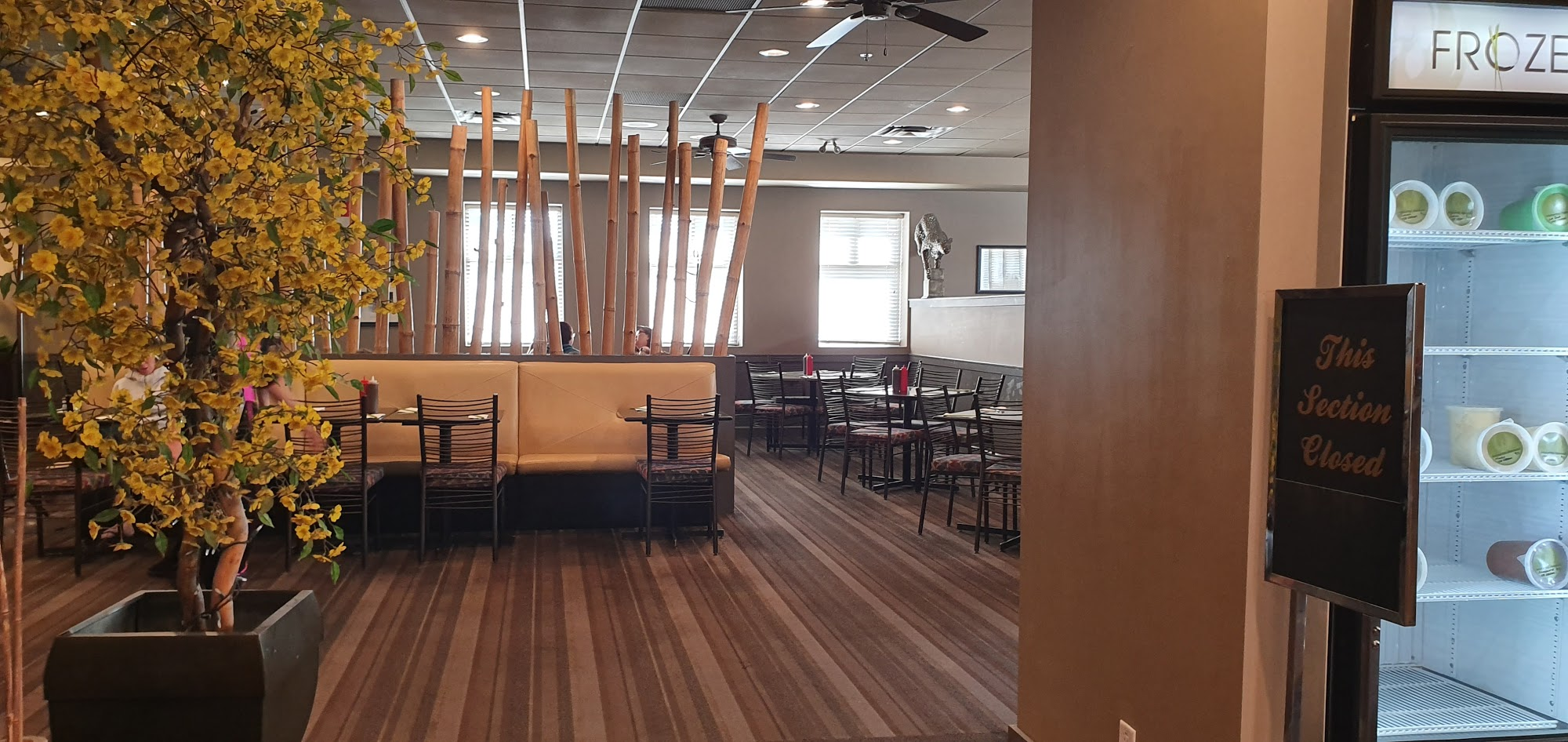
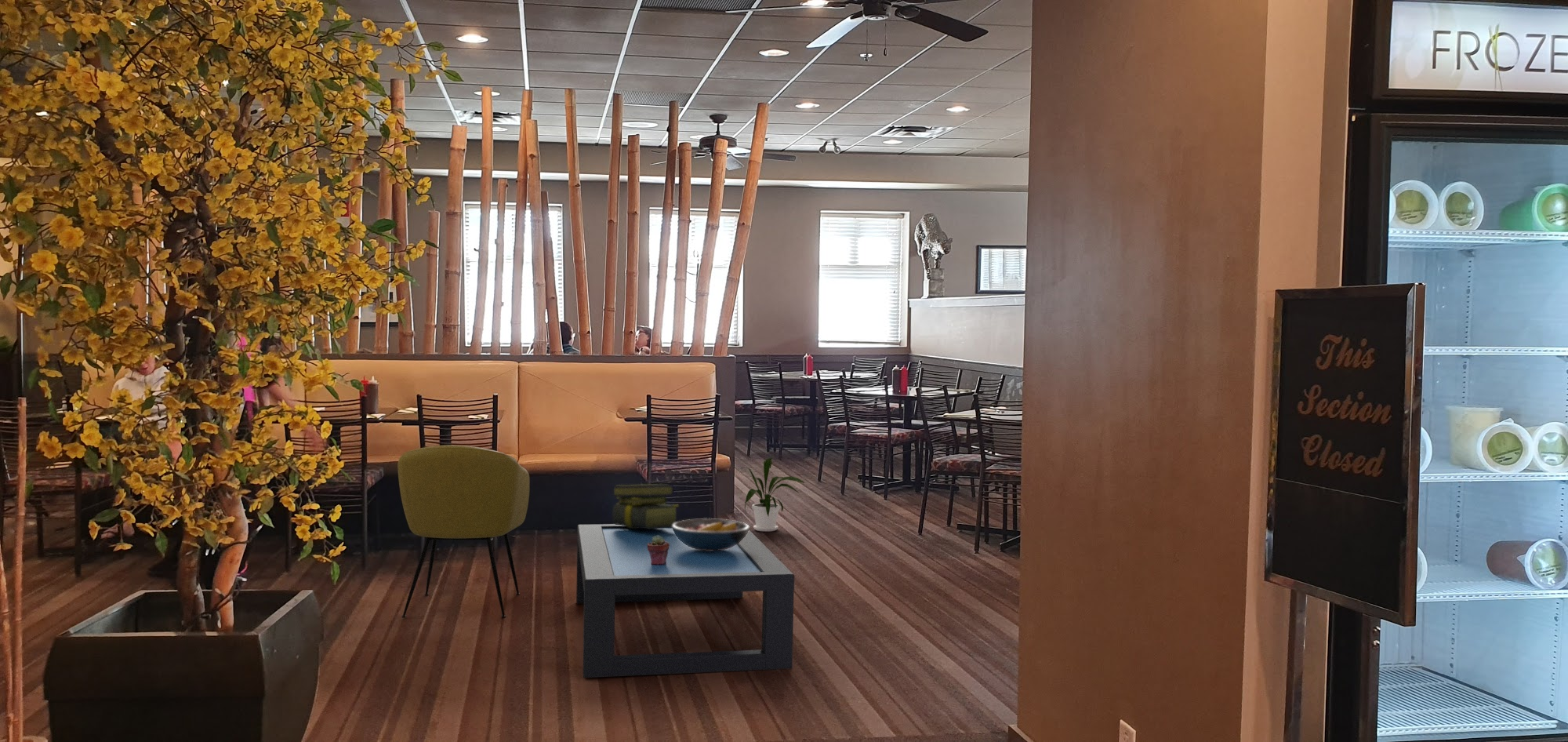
+ fruit bowl [672,518,751,551]
+ armchair [397,445,530,619]
+ stack of books [611,483,680,529]
+ coffee table [575,523,795,678]
+ house plant [740,456,805,532]
+ potted succulent [648,535,670,565]
